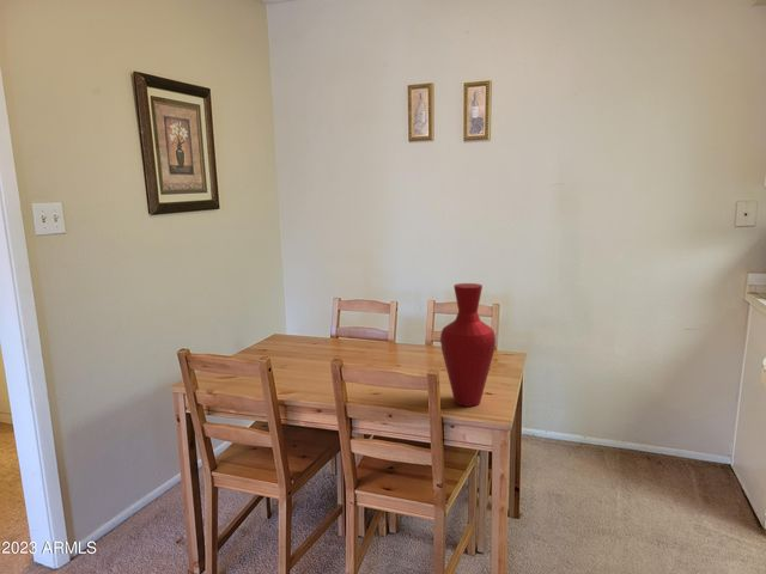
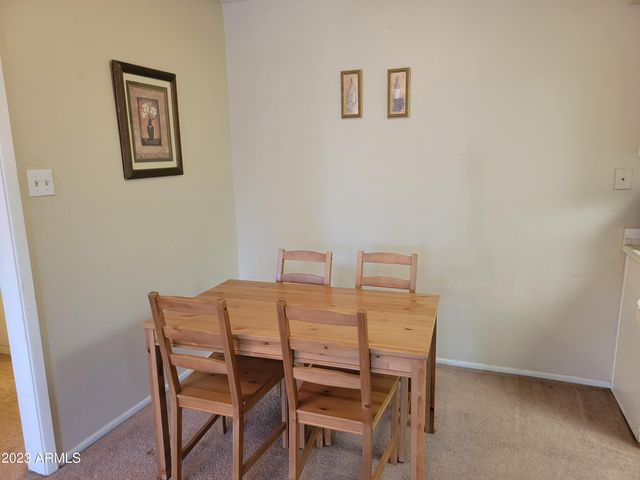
- vase [439,282,497,408]
